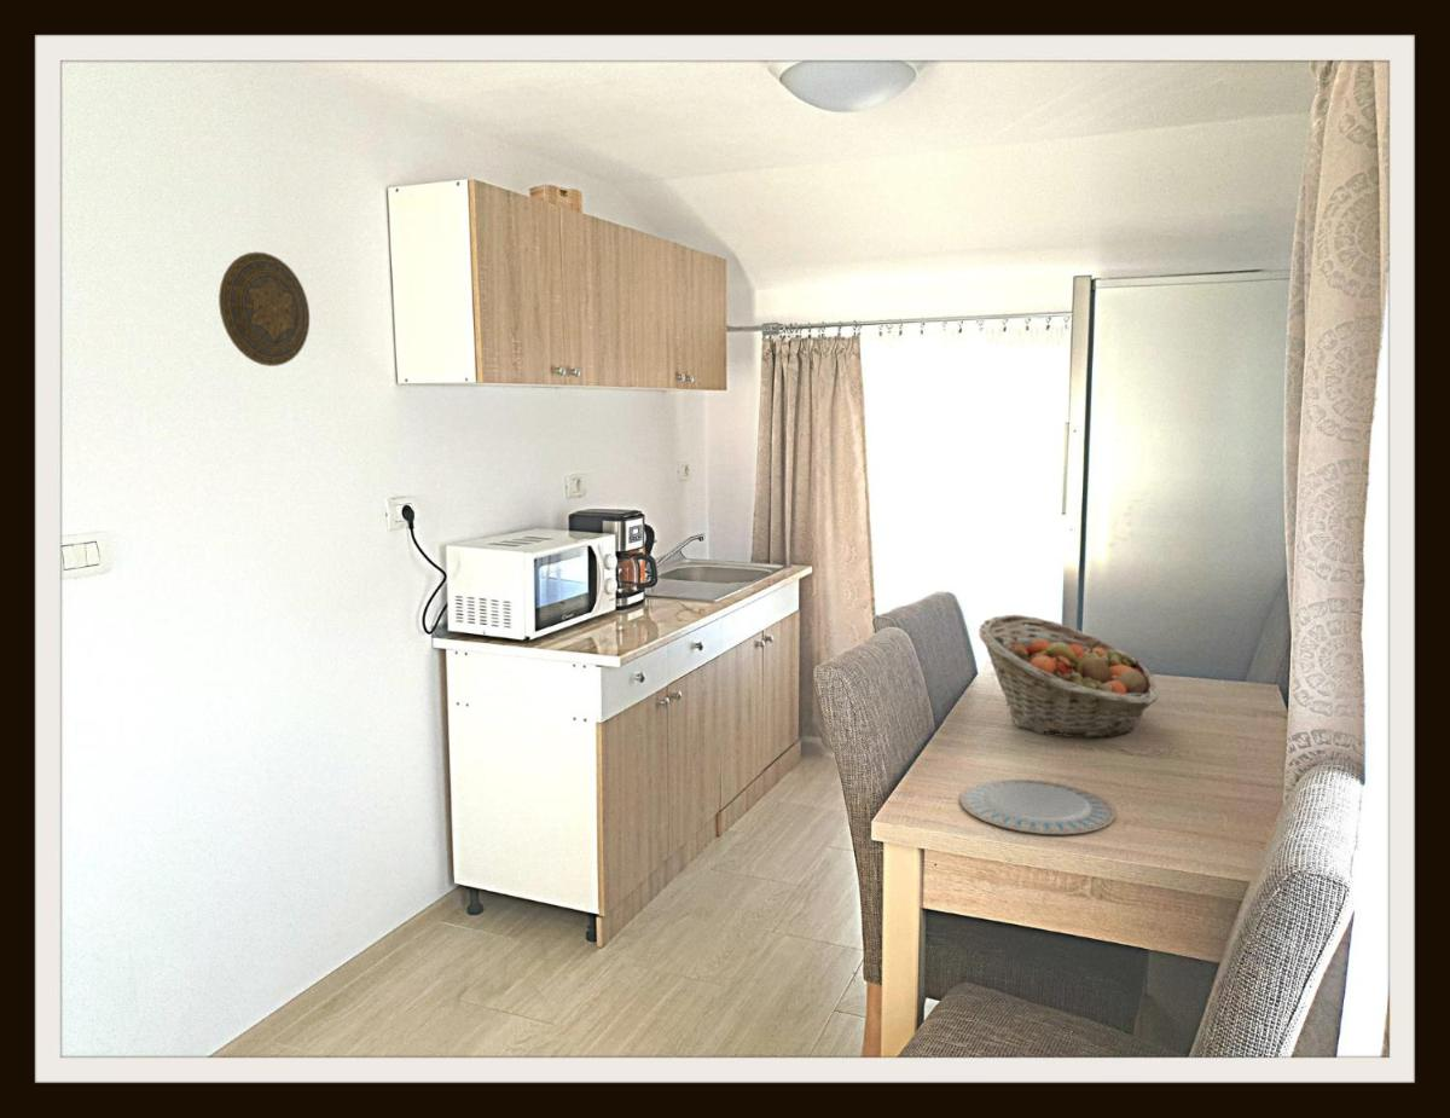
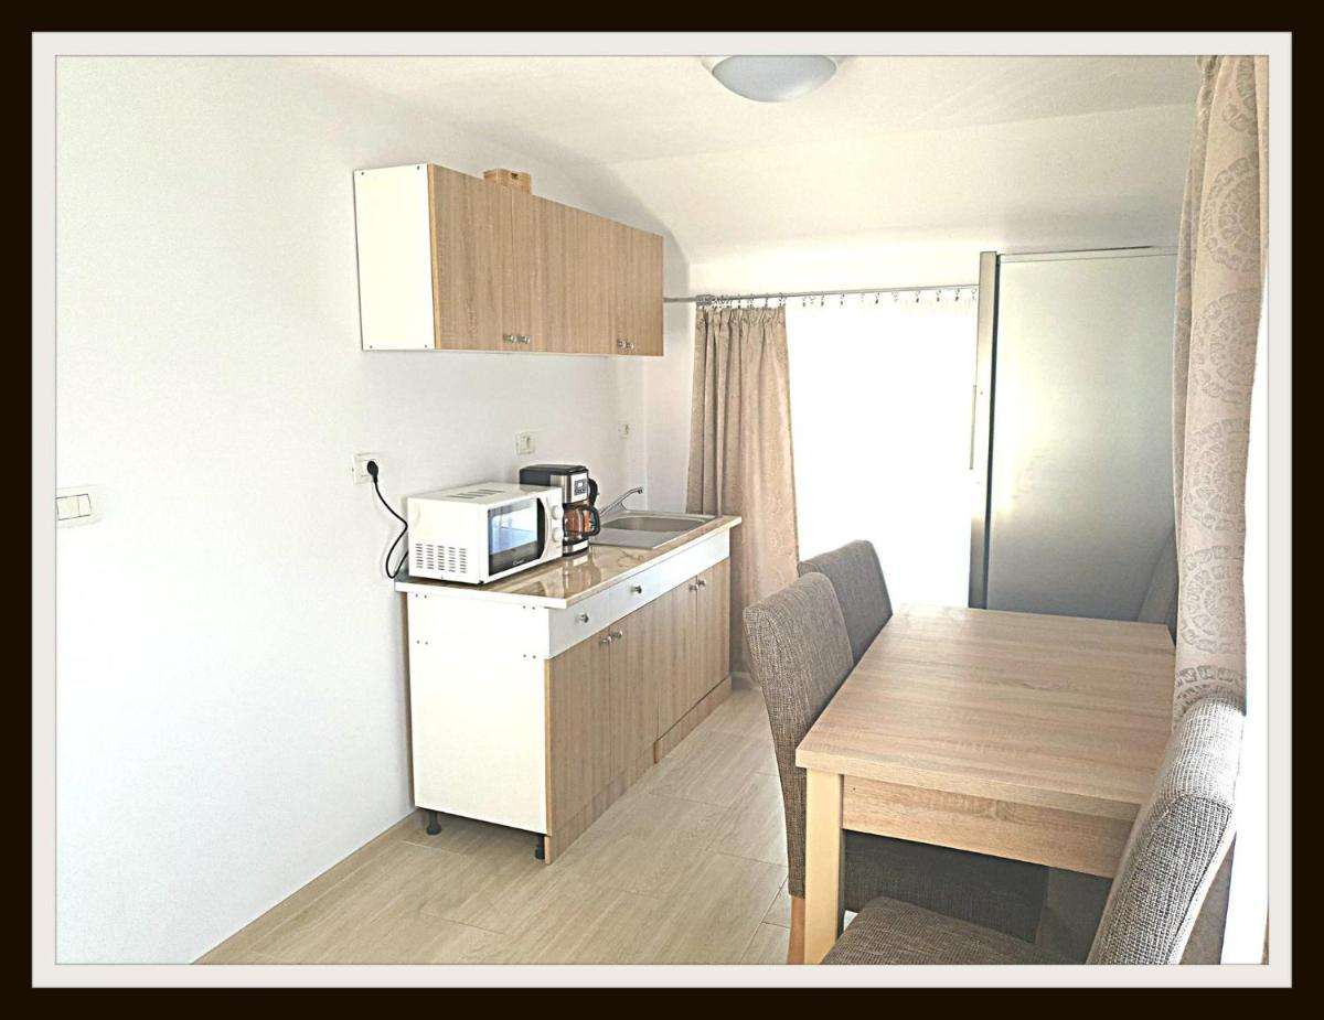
- fruit basket [978,614,1160,738]
- decorative plate [218,251,311,367]
- chinaware [958,778,1116,835]
